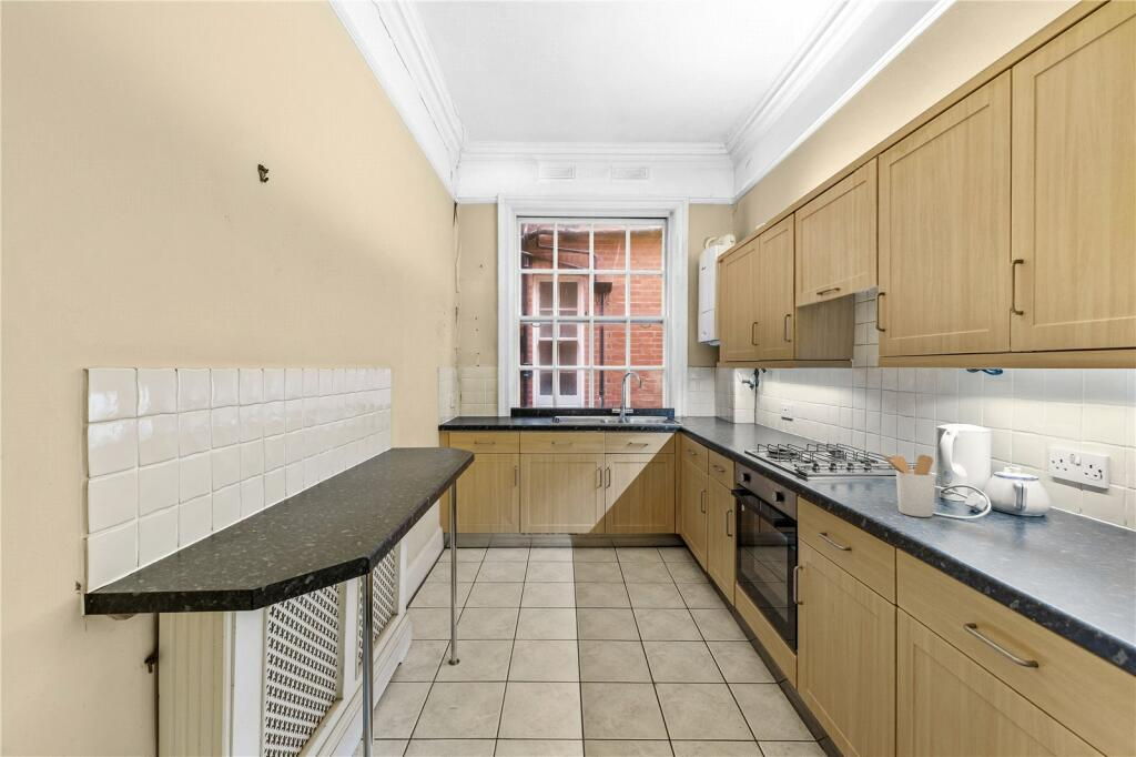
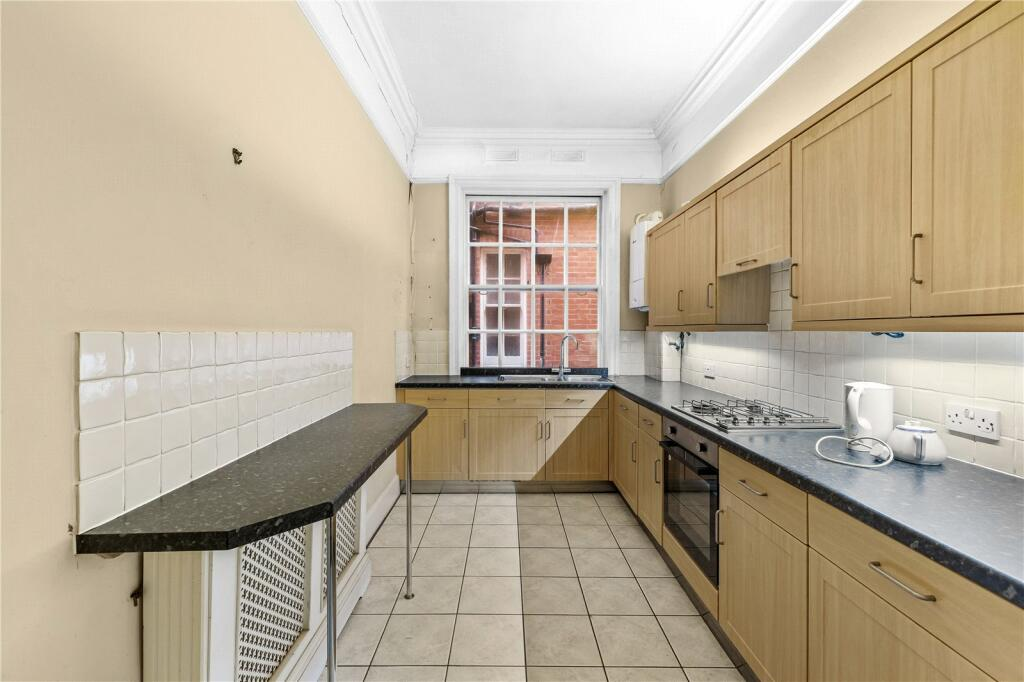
- utensil holder [879,452,937,518]
